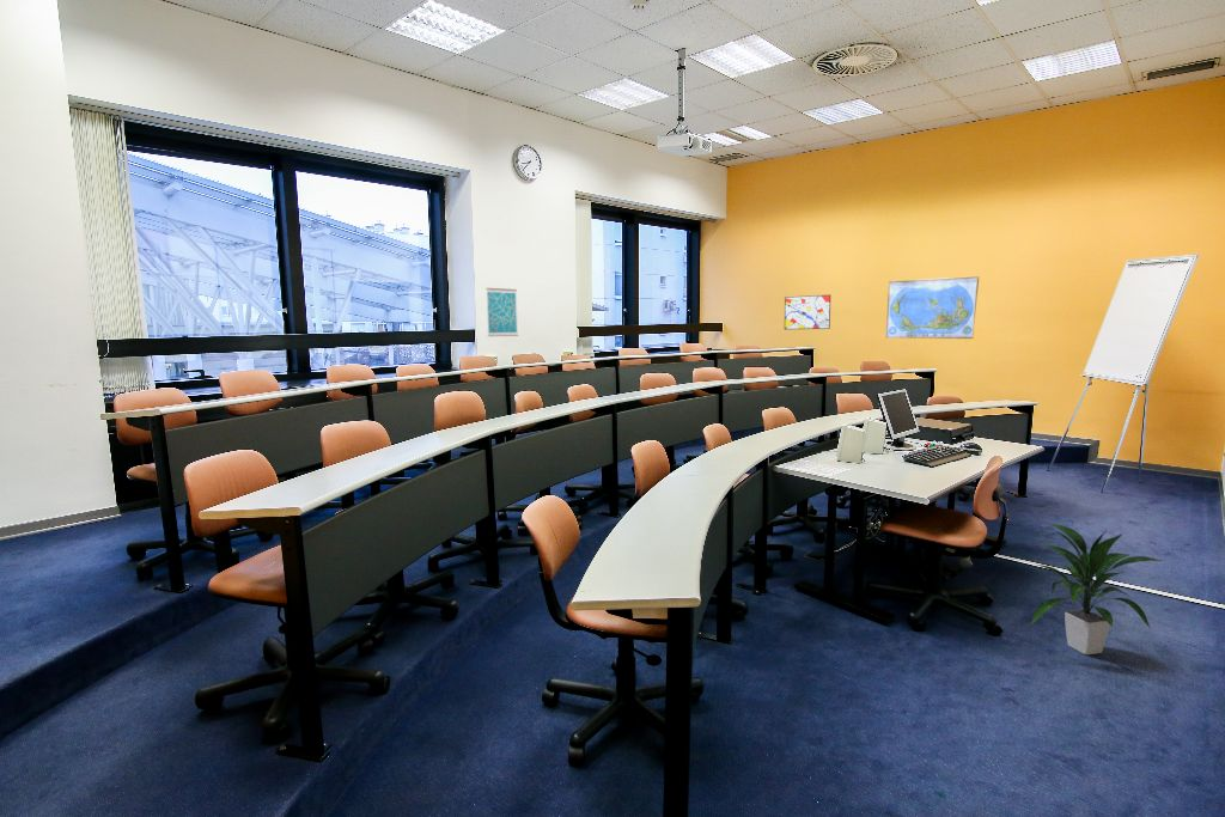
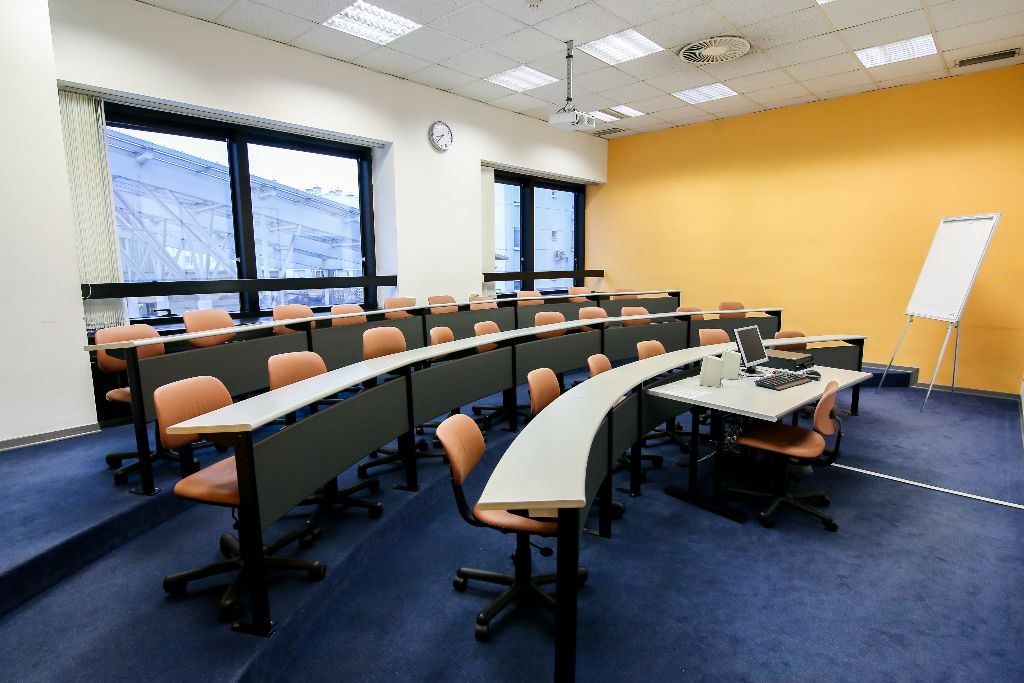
- wall art [484,287,519,337]
- world map [884,275,980,340]
- wall art [784,293,831,330]
- indoor plant [1030,522,1164,656]
